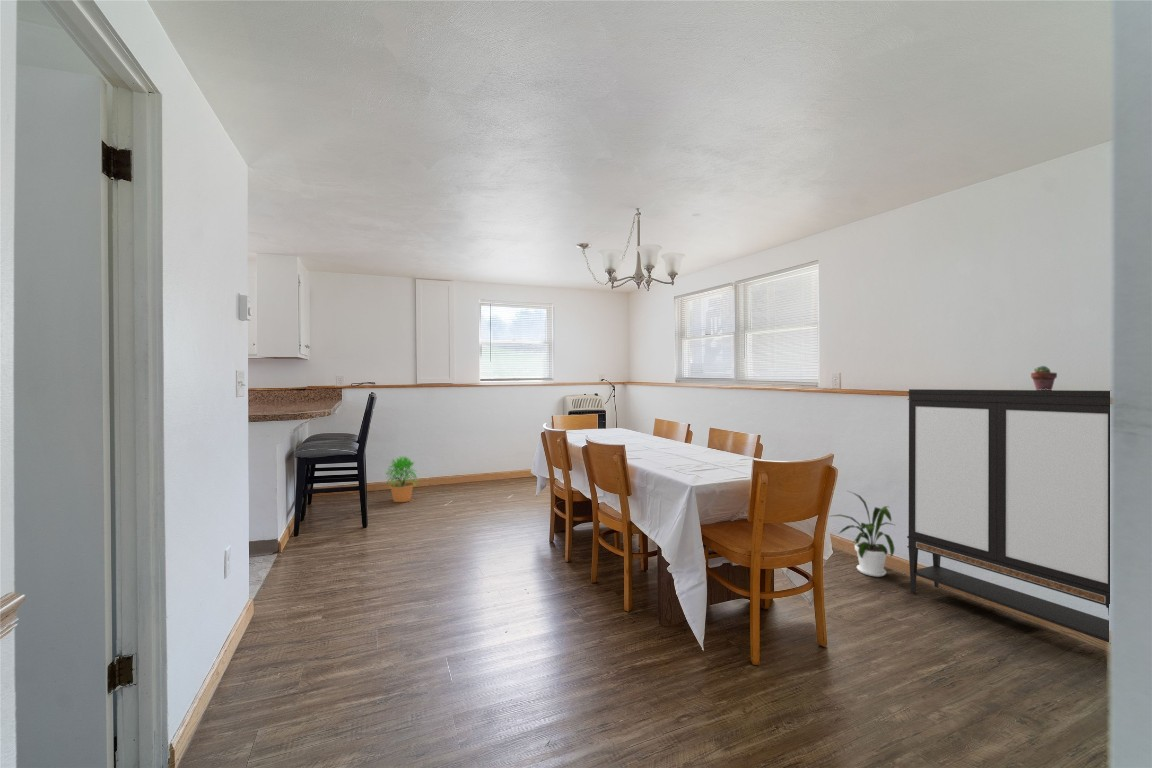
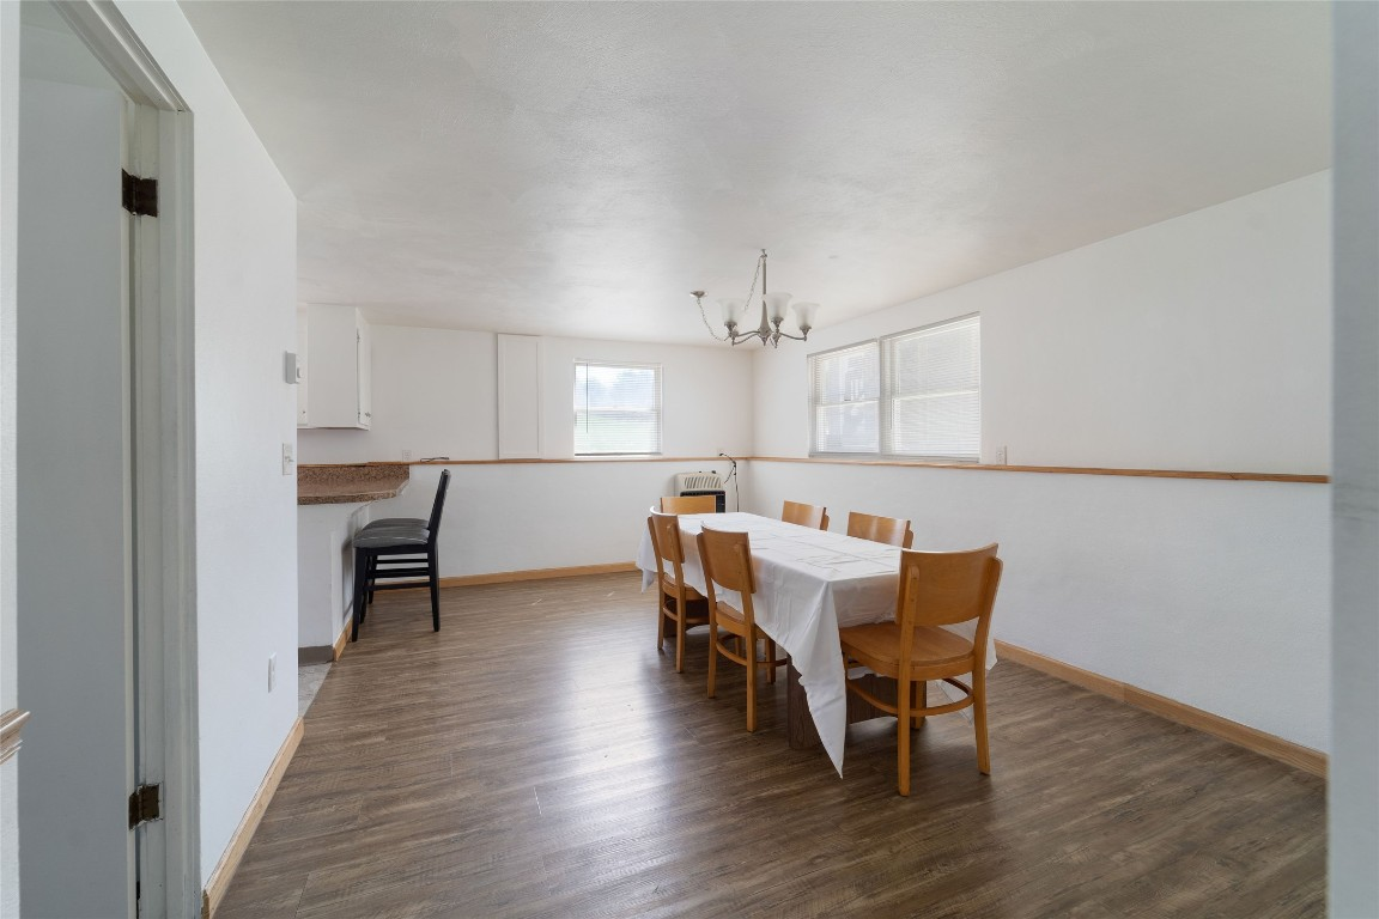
- house plant [828,490,896,578]
- potted plant [385,455,419,503]
- storage cabinet [906,388,1111,643]
- potted succulent [1030,365,1058,390]
